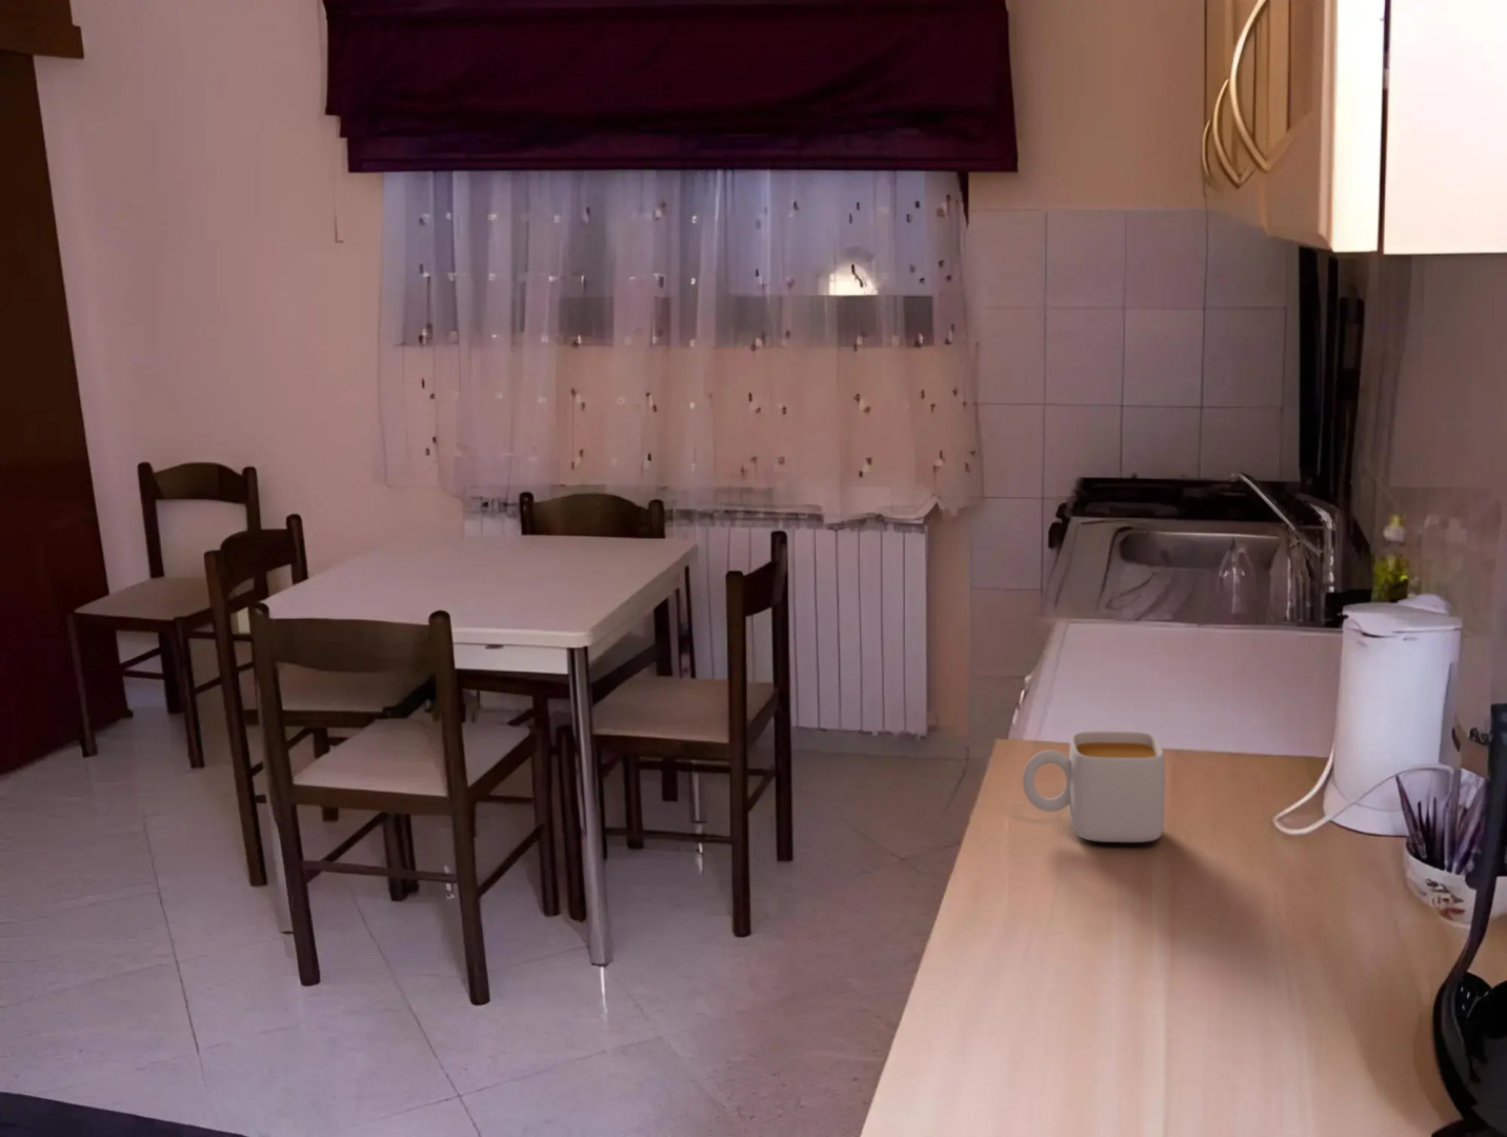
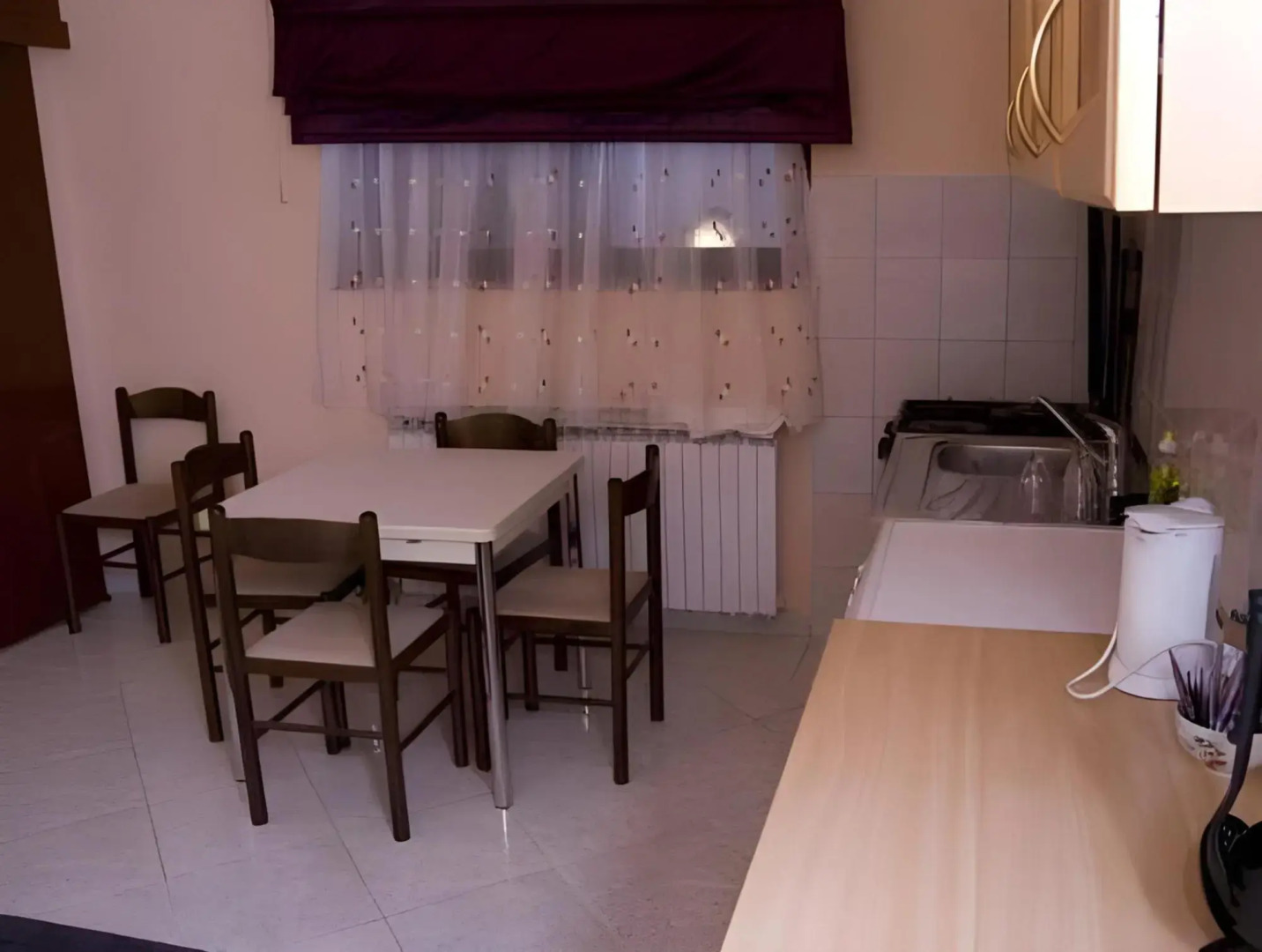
- mug [1022,731,1165,843]
